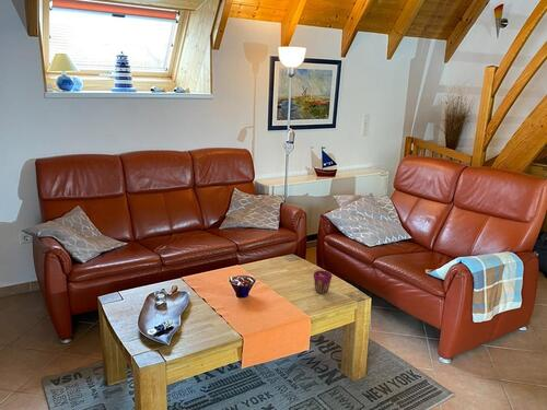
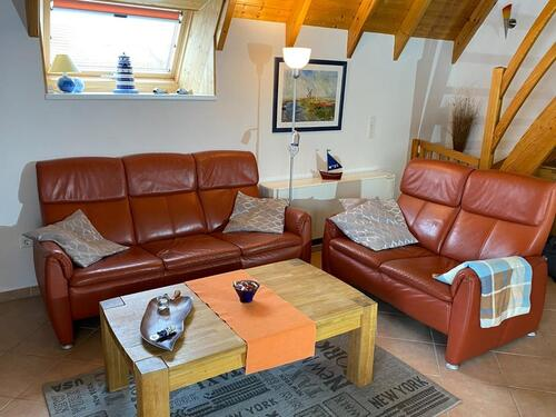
- cup [313,270,333,294]
